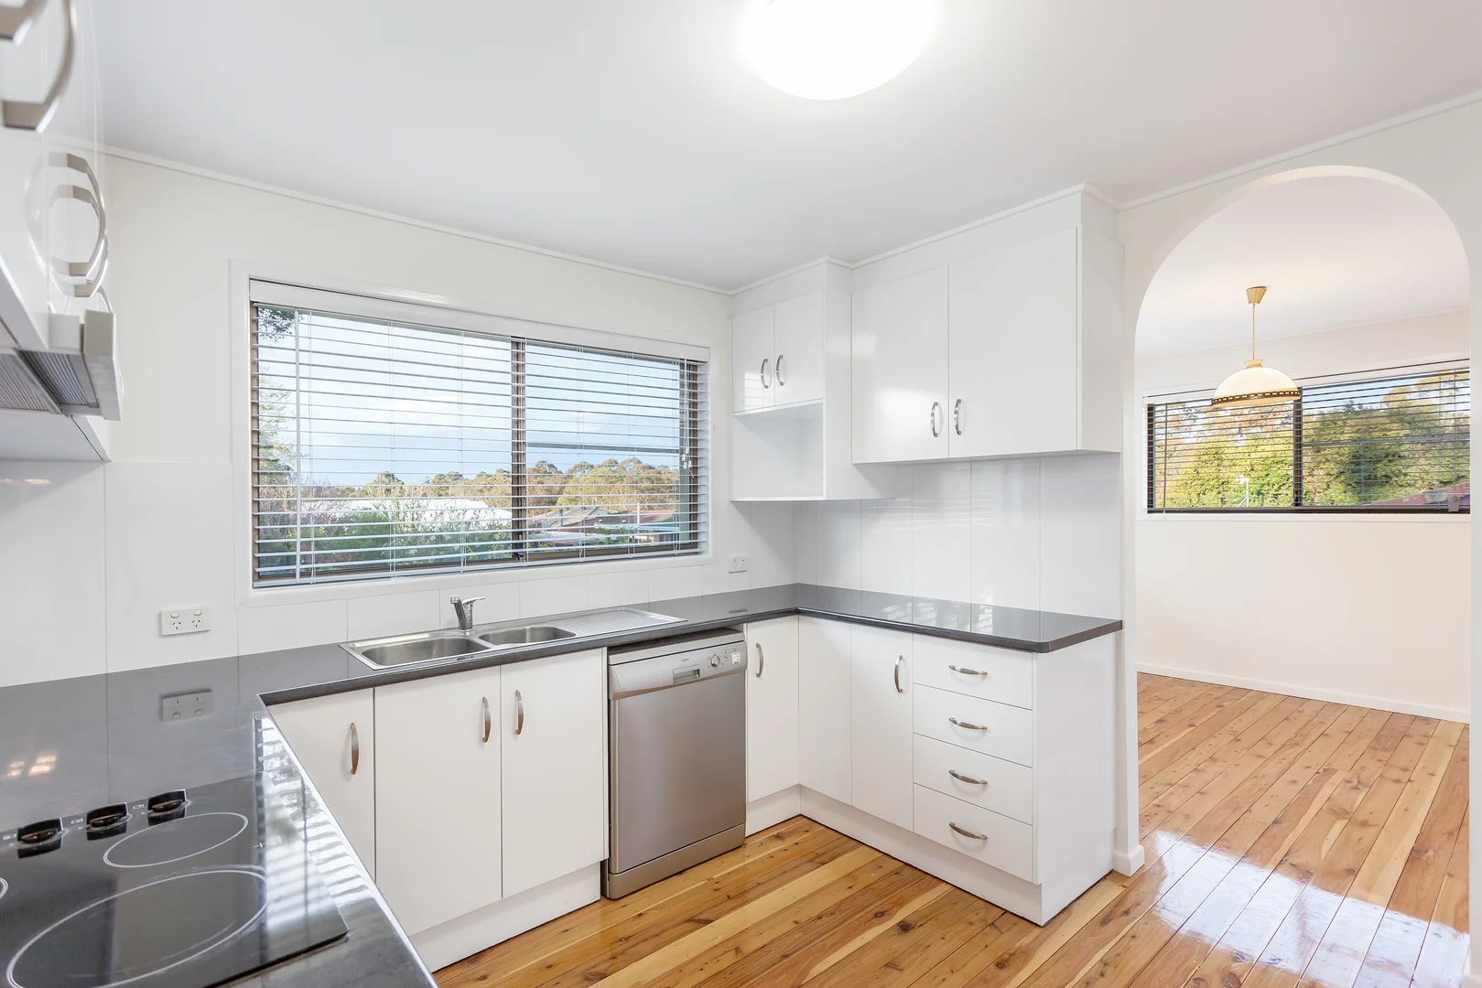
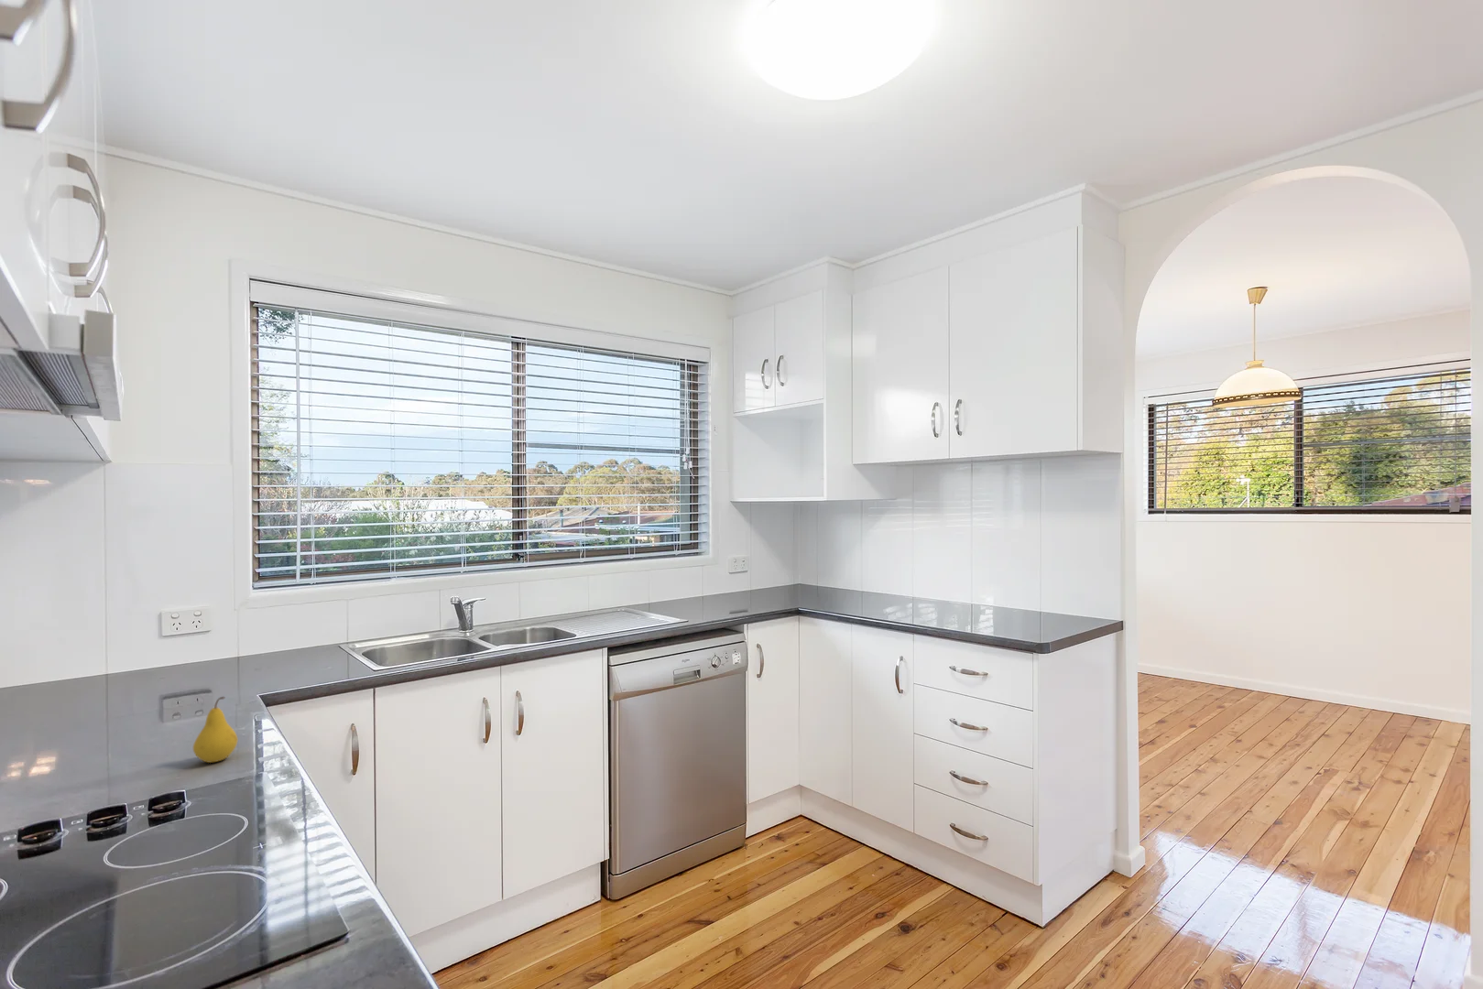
+ fruit [192,696,239,764]
